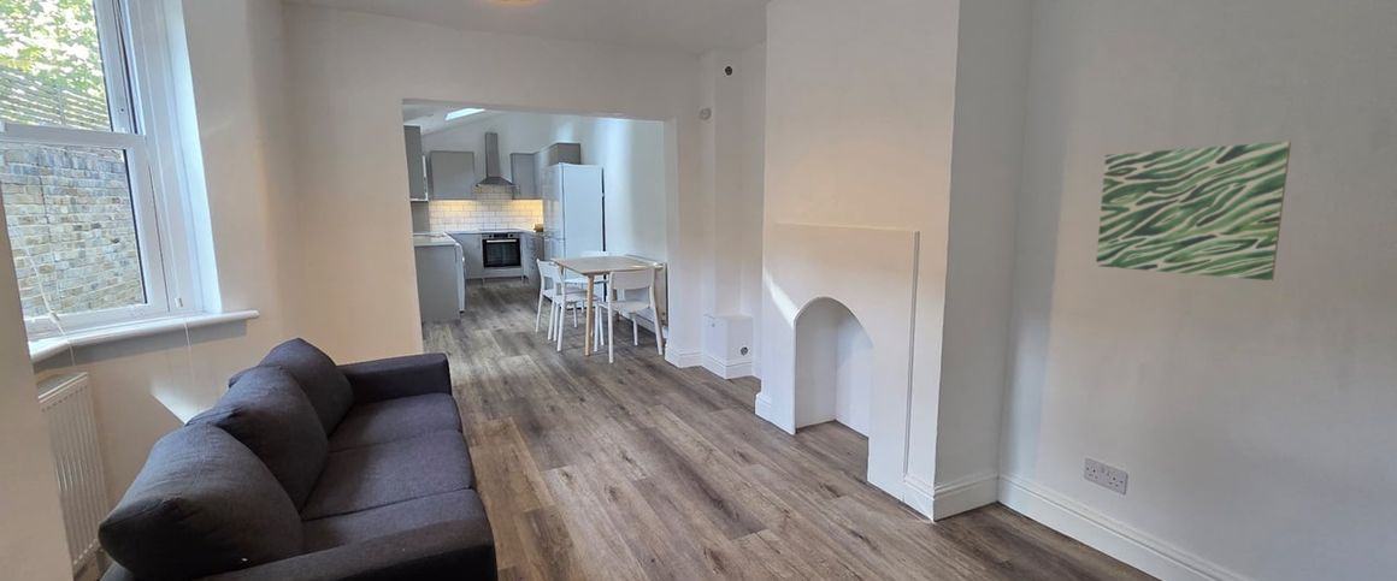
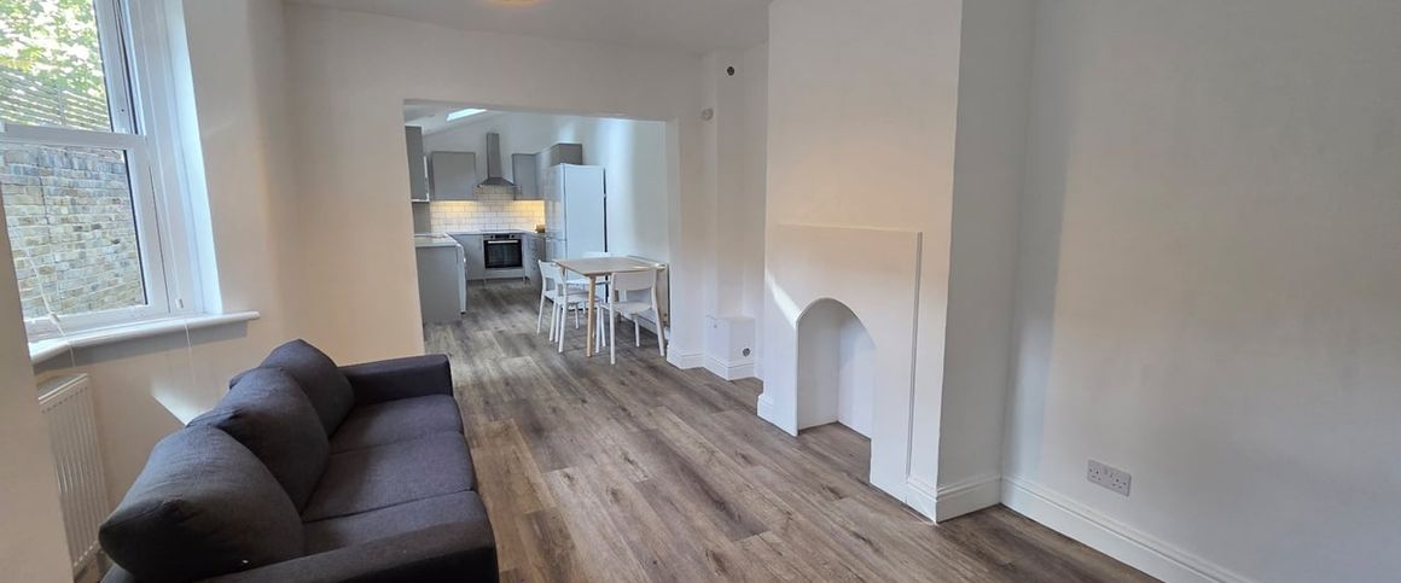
- wall art [1095,141,1292,281]
